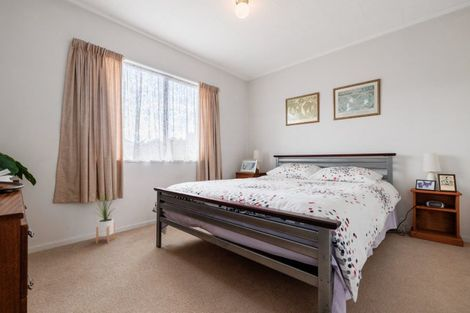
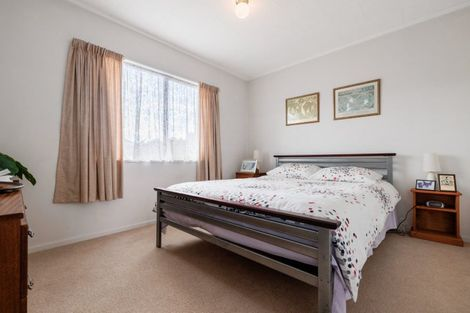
- house plant [90,186,121,244]
